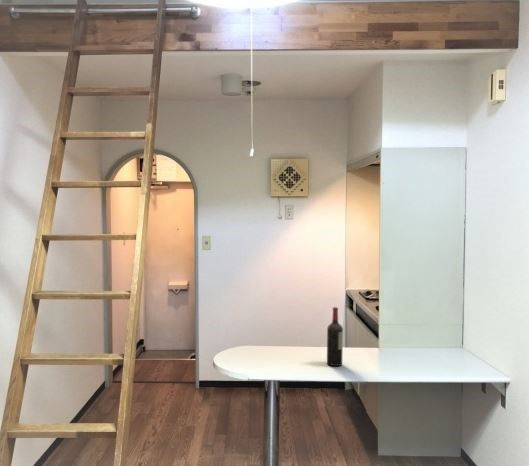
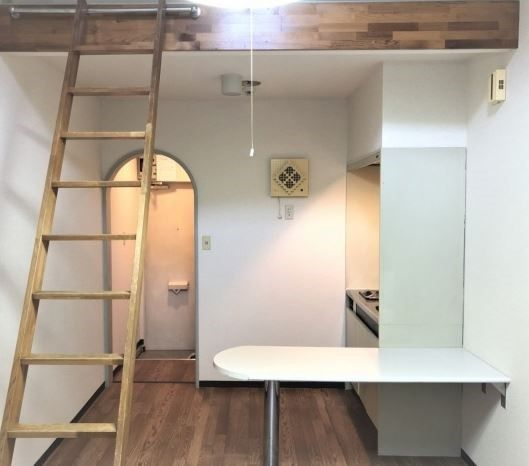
- wine bottle [326,306,344,367]
